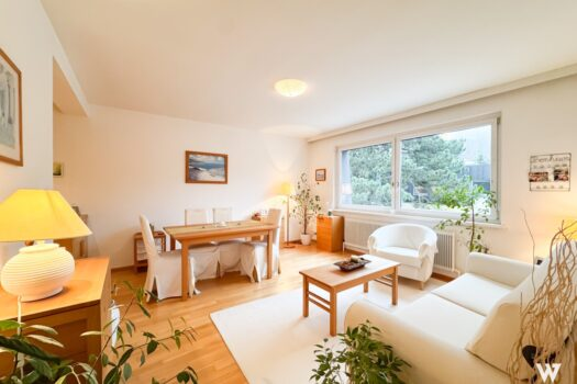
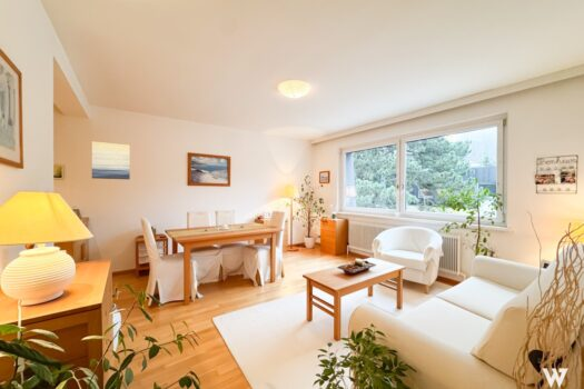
+ wall art [91,140,131,180]
